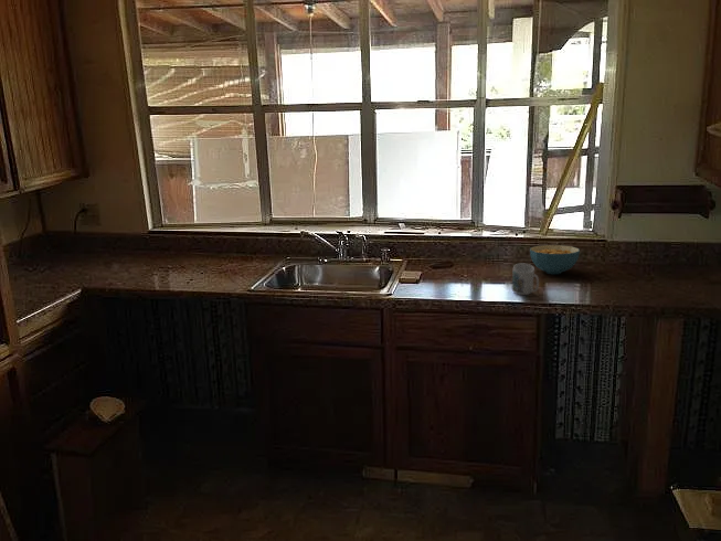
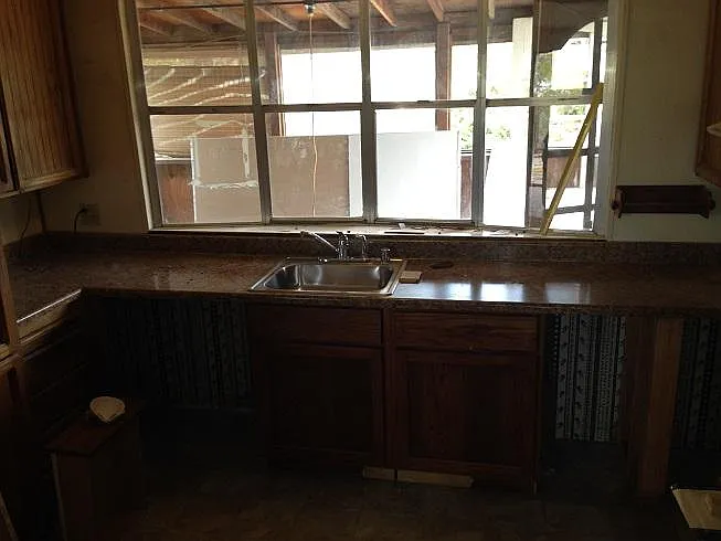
- mug [511,263,540,296]
- cereal bowl [529,244,581,275]
